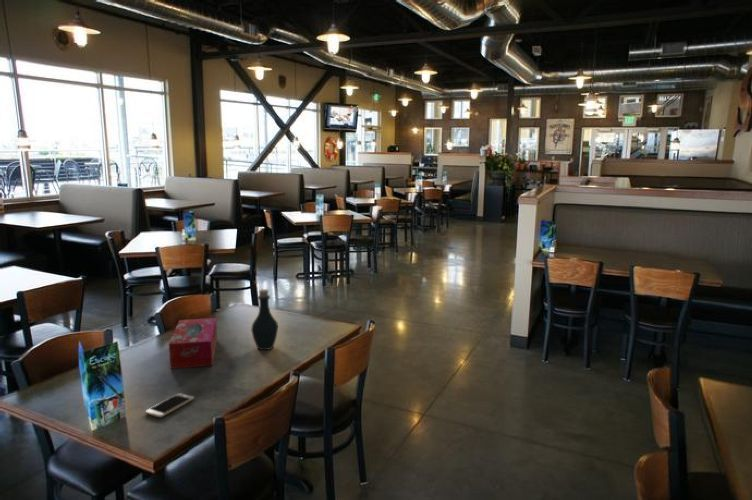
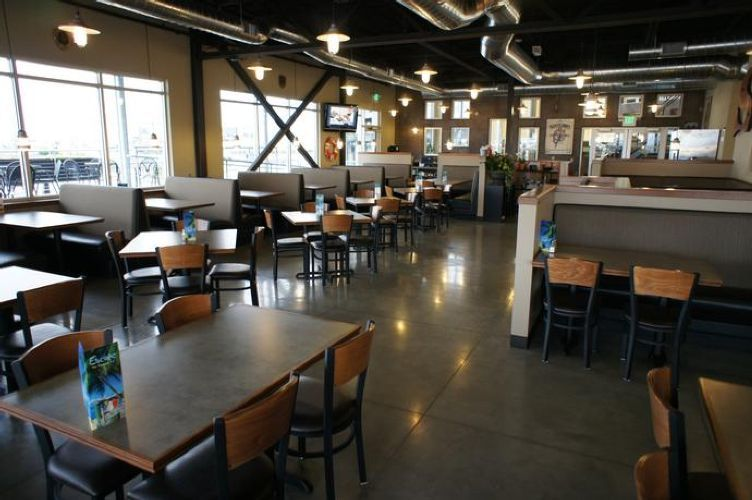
- smartphone [144,392,195,419]
- bottle [250,288,279,351]
- tissue box [168,317,218,370]
